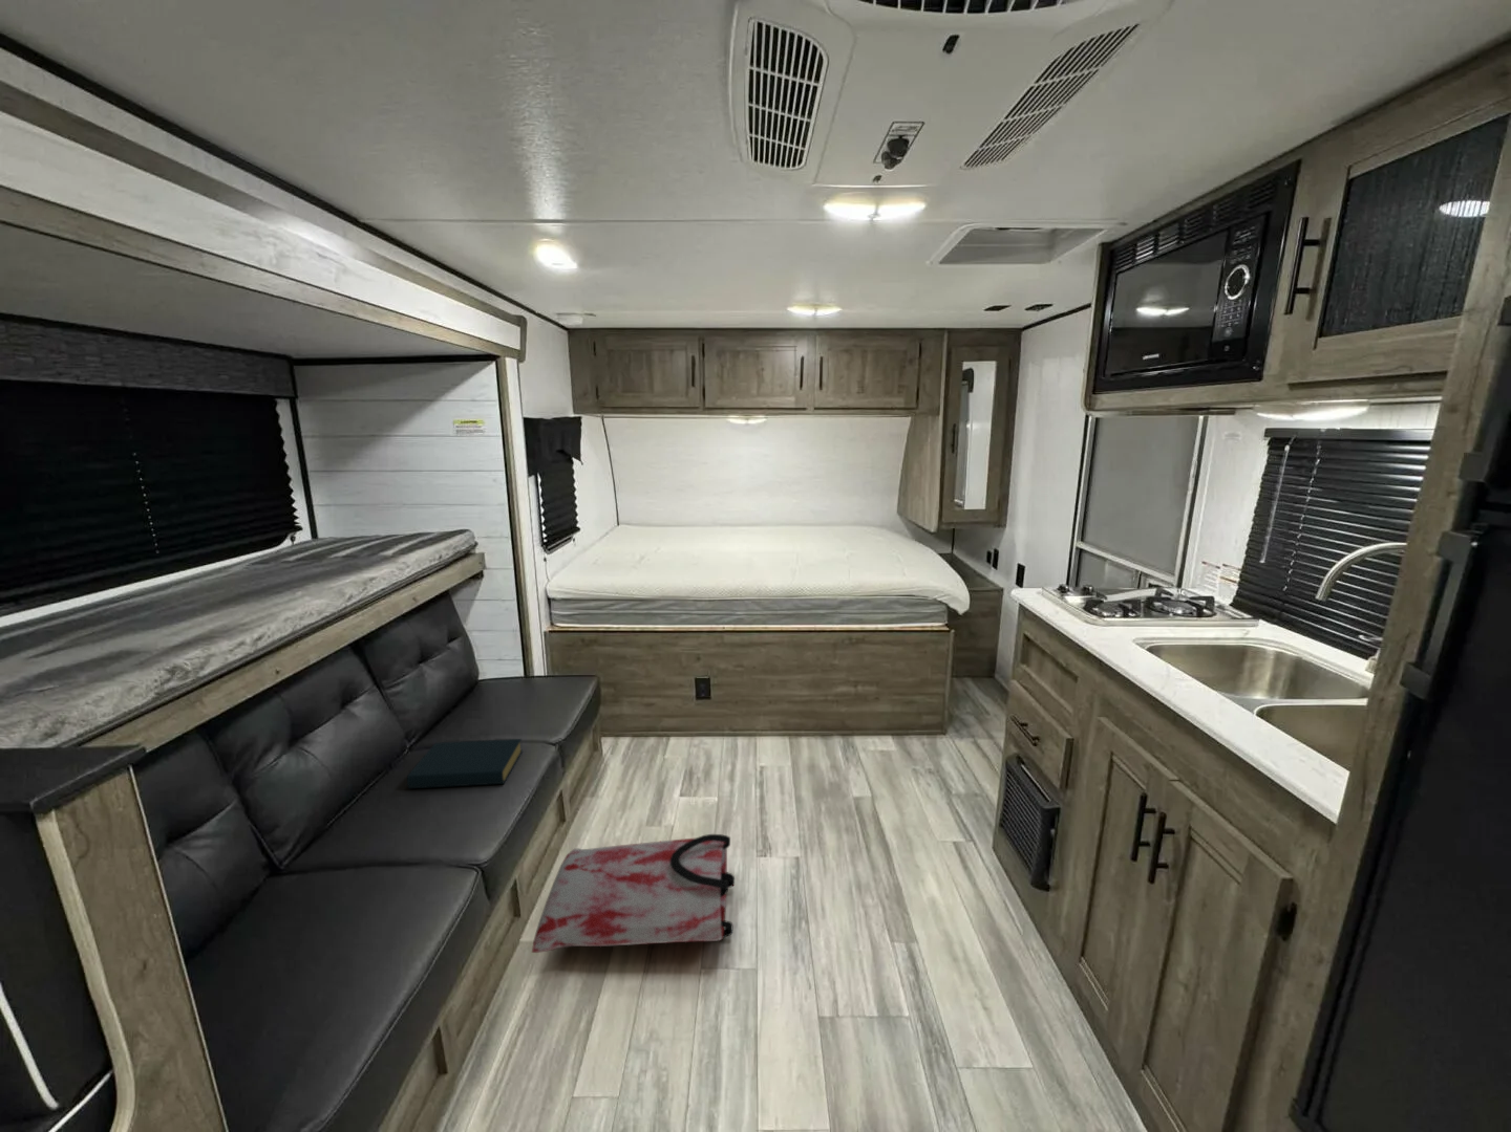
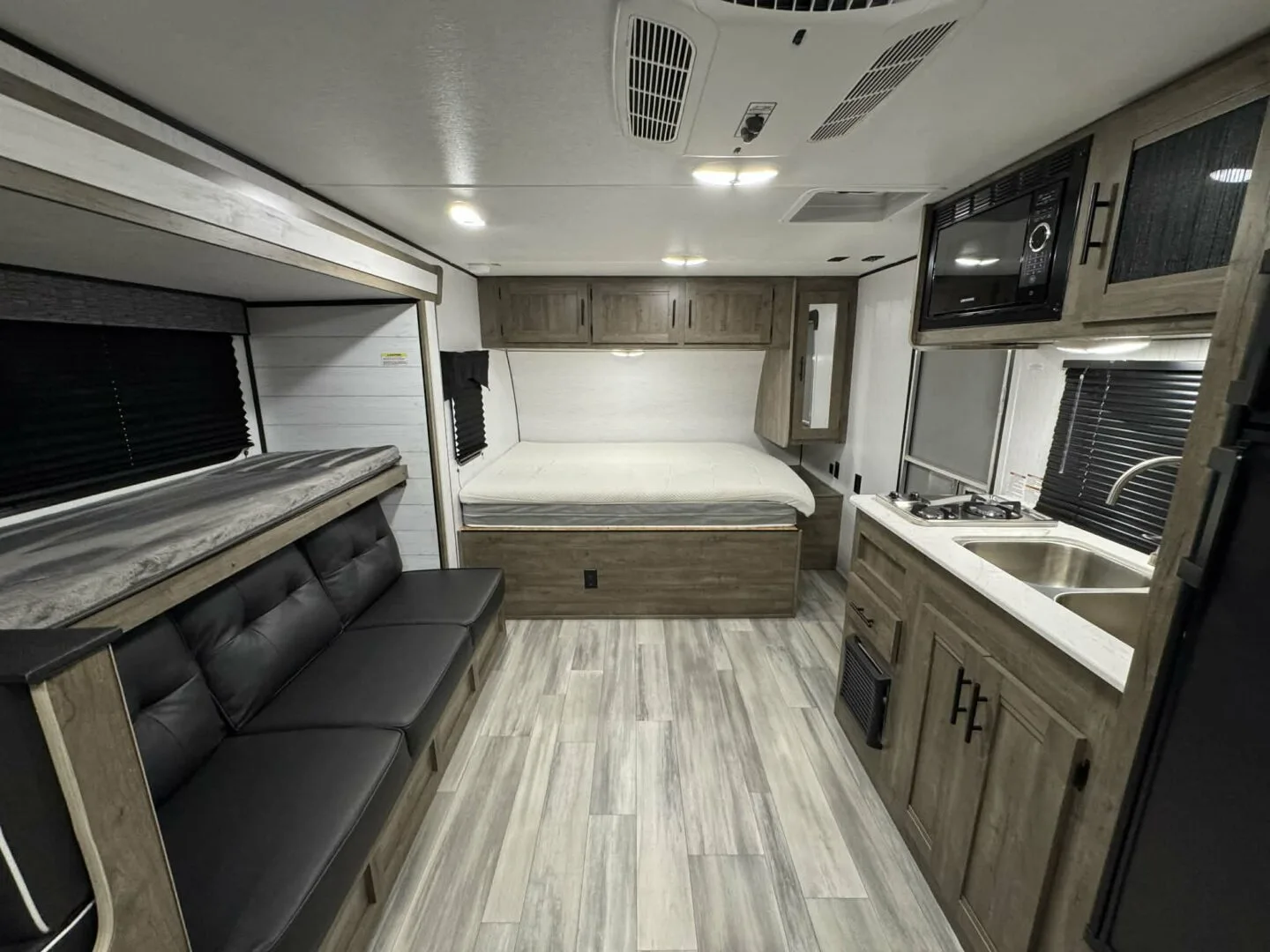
- bag [531,834,735,954]
- hardback book [406,738,523,790]
